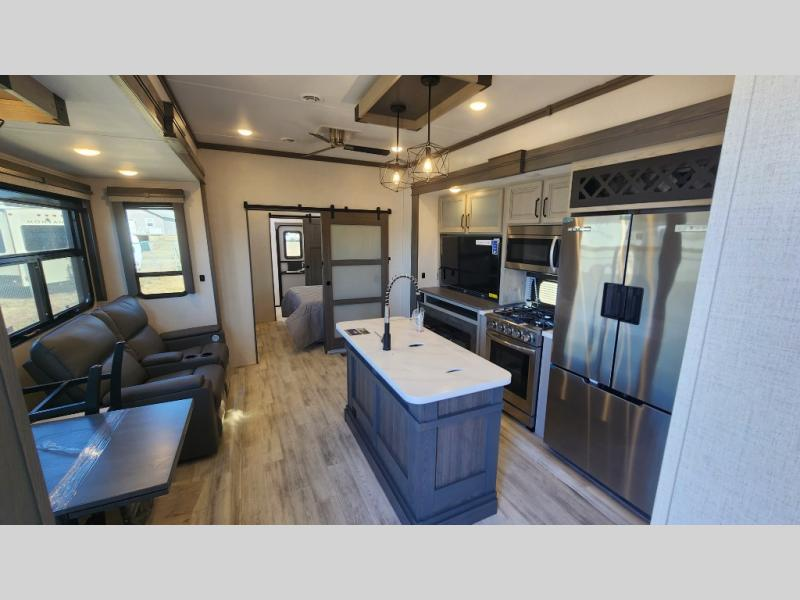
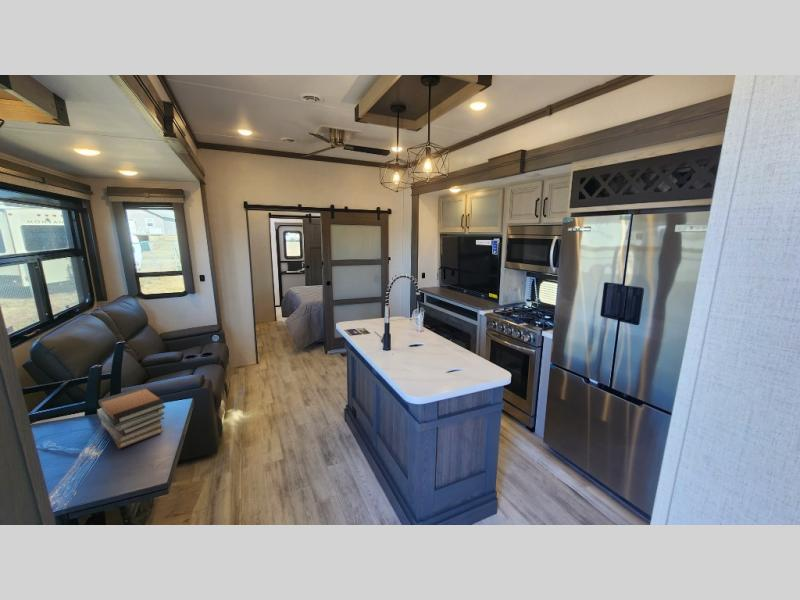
+ book stack [96,386,166,450]
